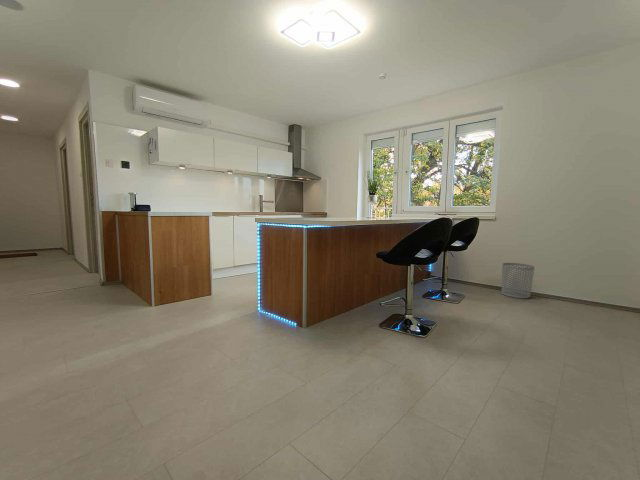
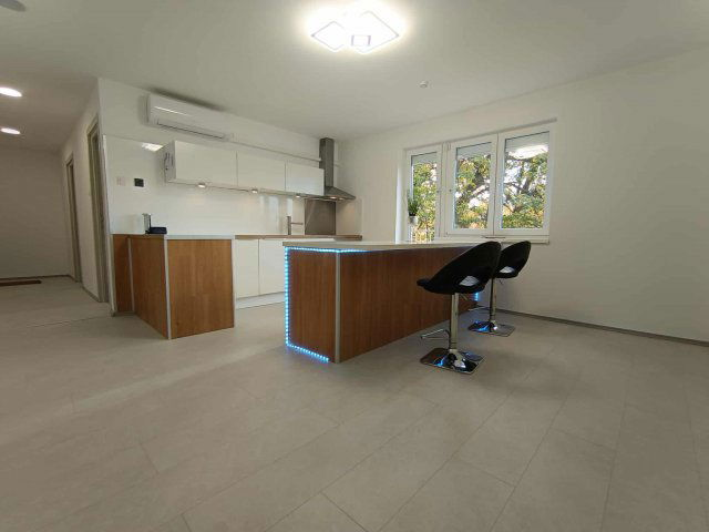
- waste bin [501,262,535,299]
